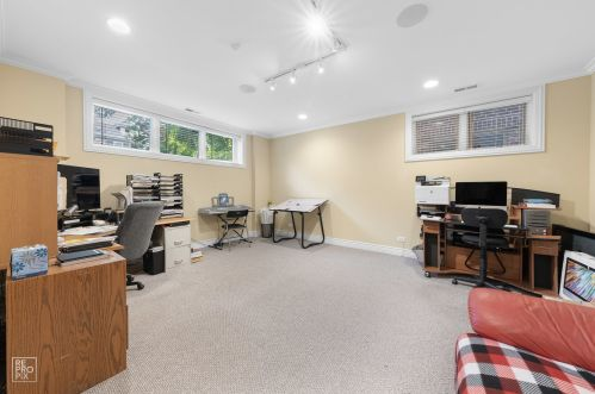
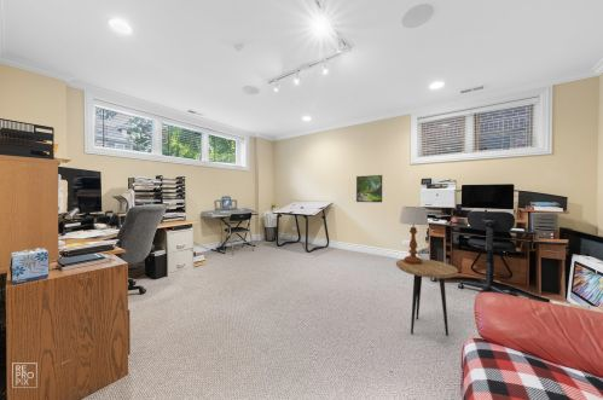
+ side table [395,257,459,336]
+ table lamp [398,205,430,263]
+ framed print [355,174,383,203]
